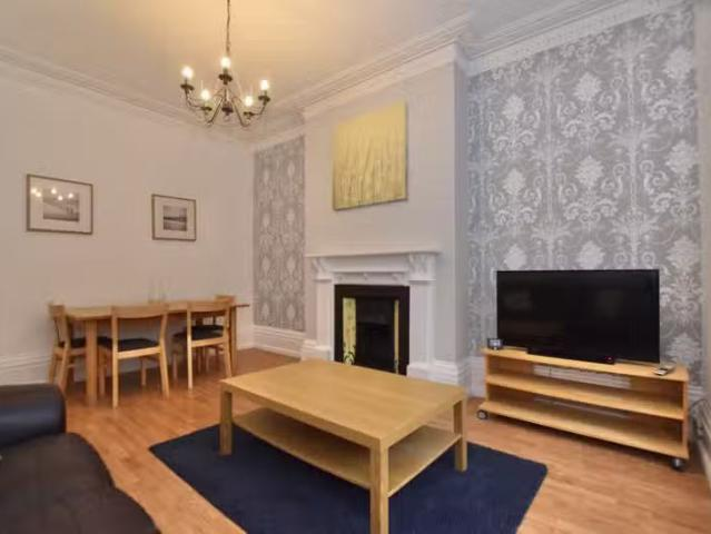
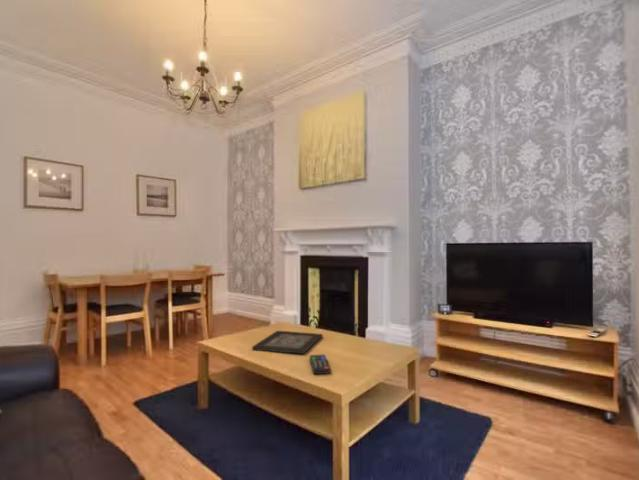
+ remote control [309,354,331,375]
+ decorative tray [251,330,324,355]
